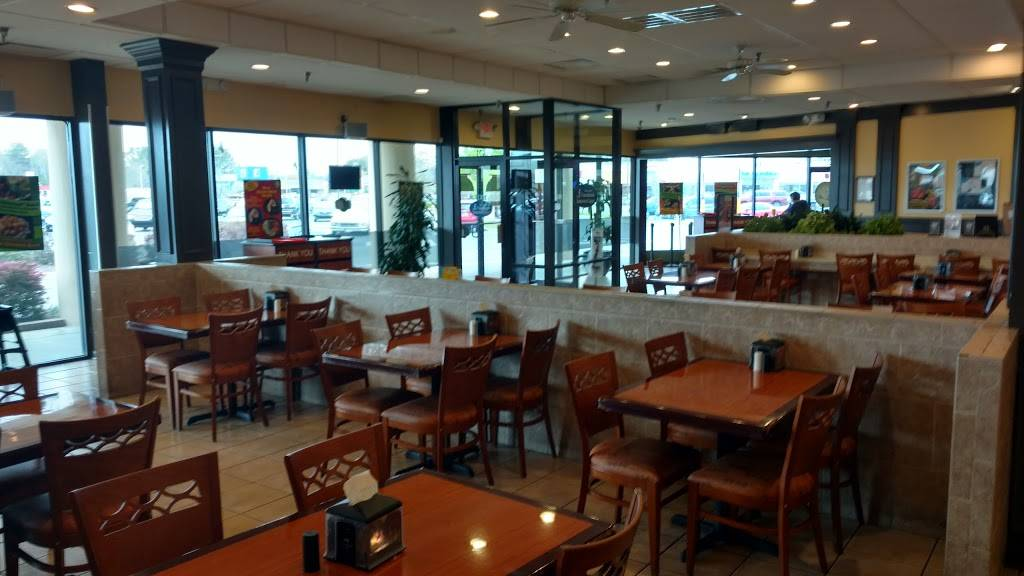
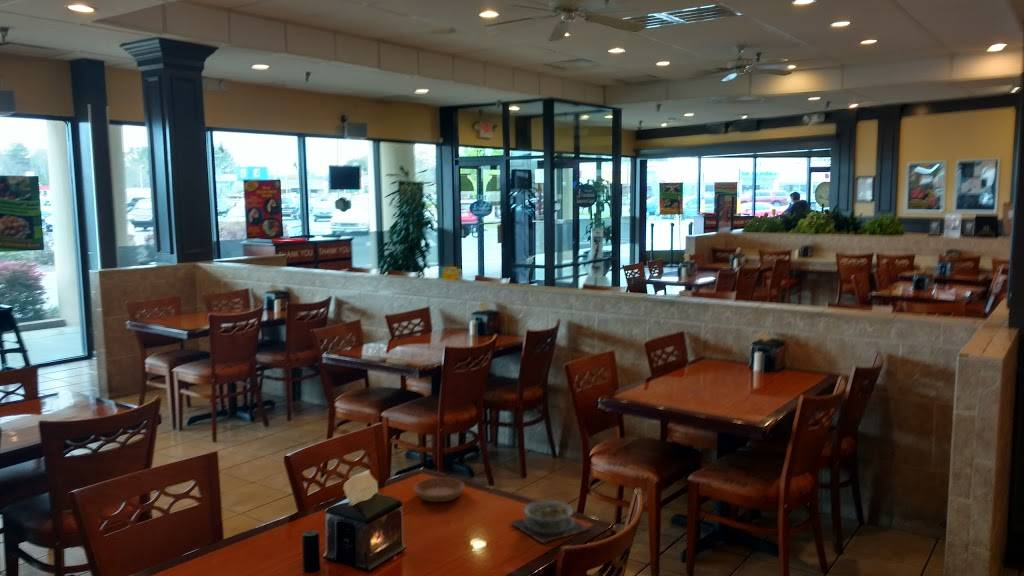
+ soup bowl [509,500,592,544]
+ saucer [413,476,466,503]
